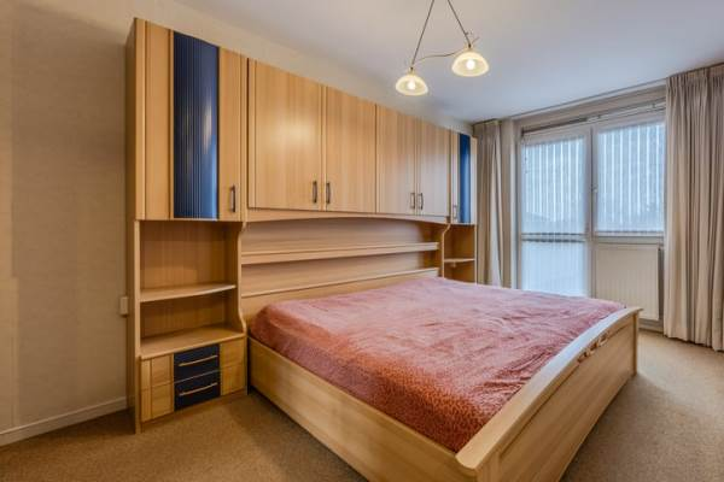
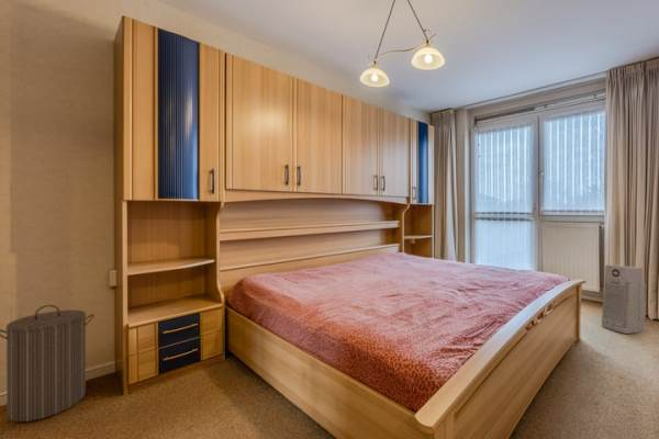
+ laundry hamper [0,304,96,423]
+ air purifier [601,264,647,335]
